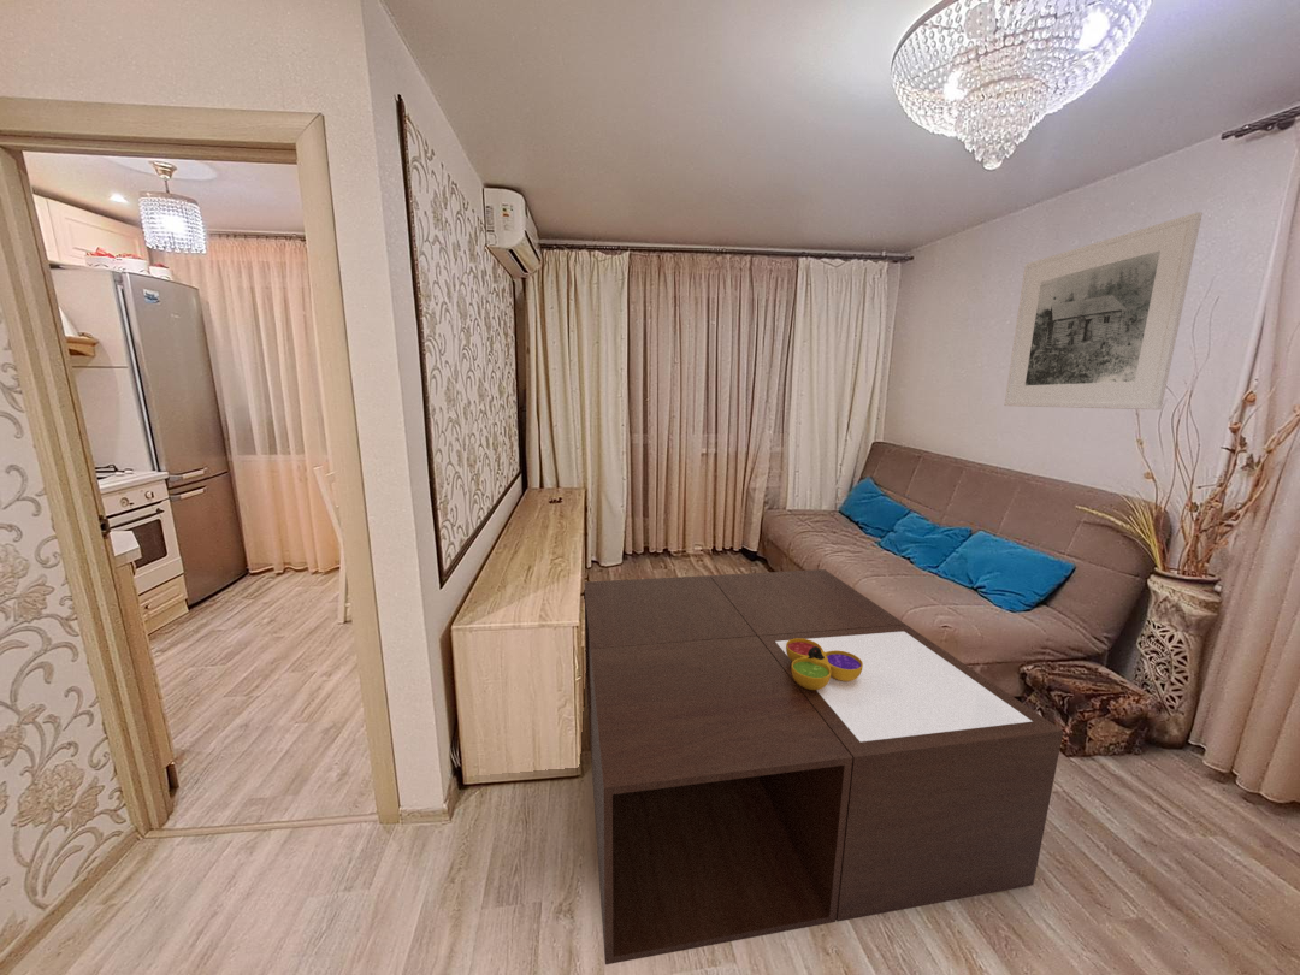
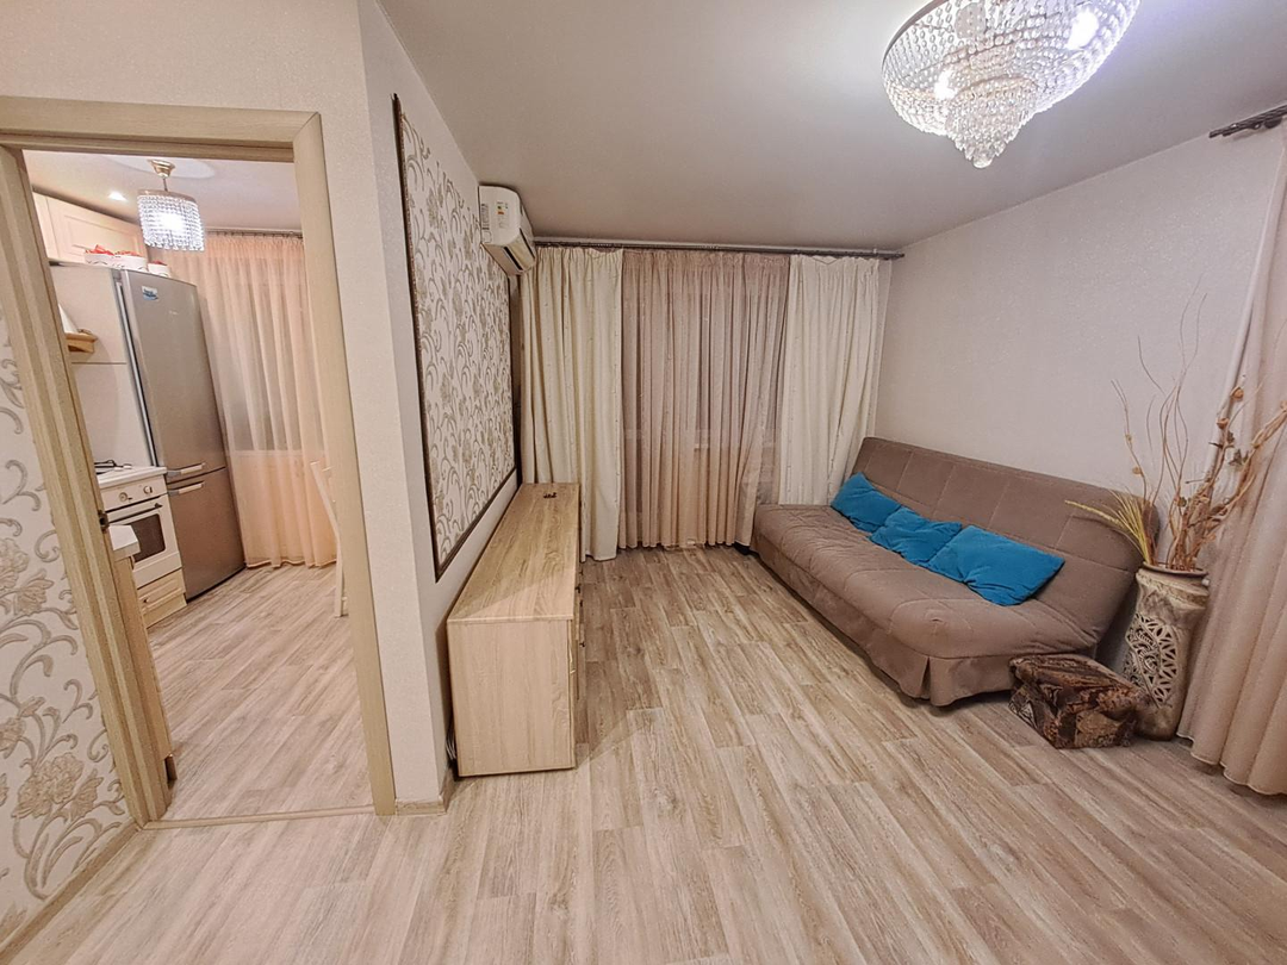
- decorative bowl [786,638,863,690]
- coffee table [584,568,1064,965]
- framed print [1004,211,1204,410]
